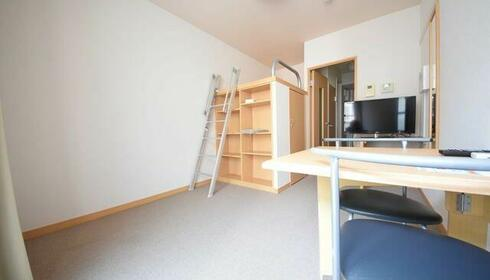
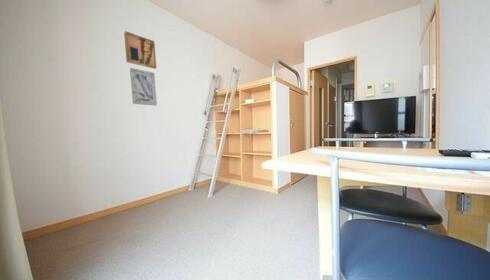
+ wall art [129,67,158,107]
+ wall art [123,30,157,70]
